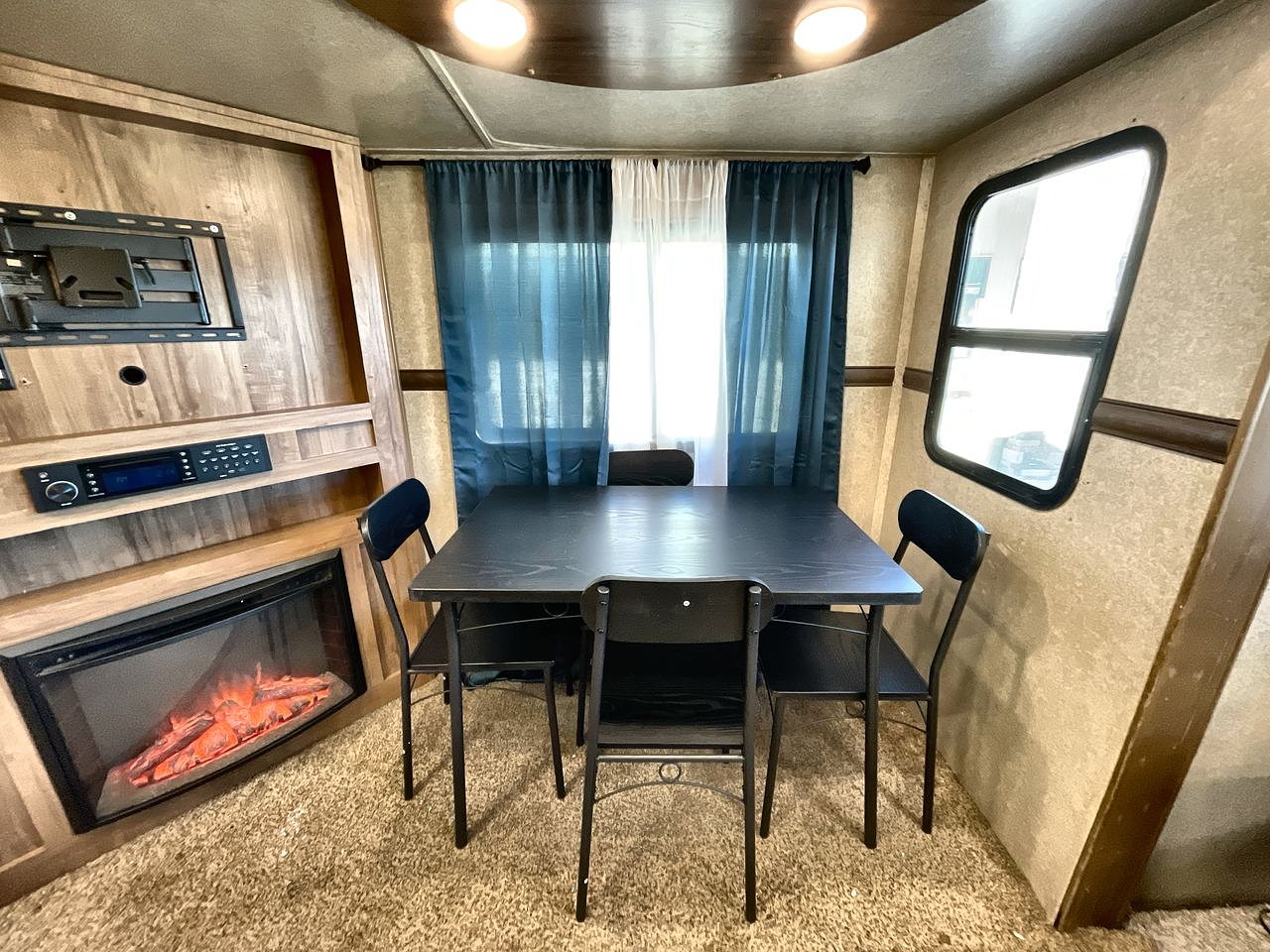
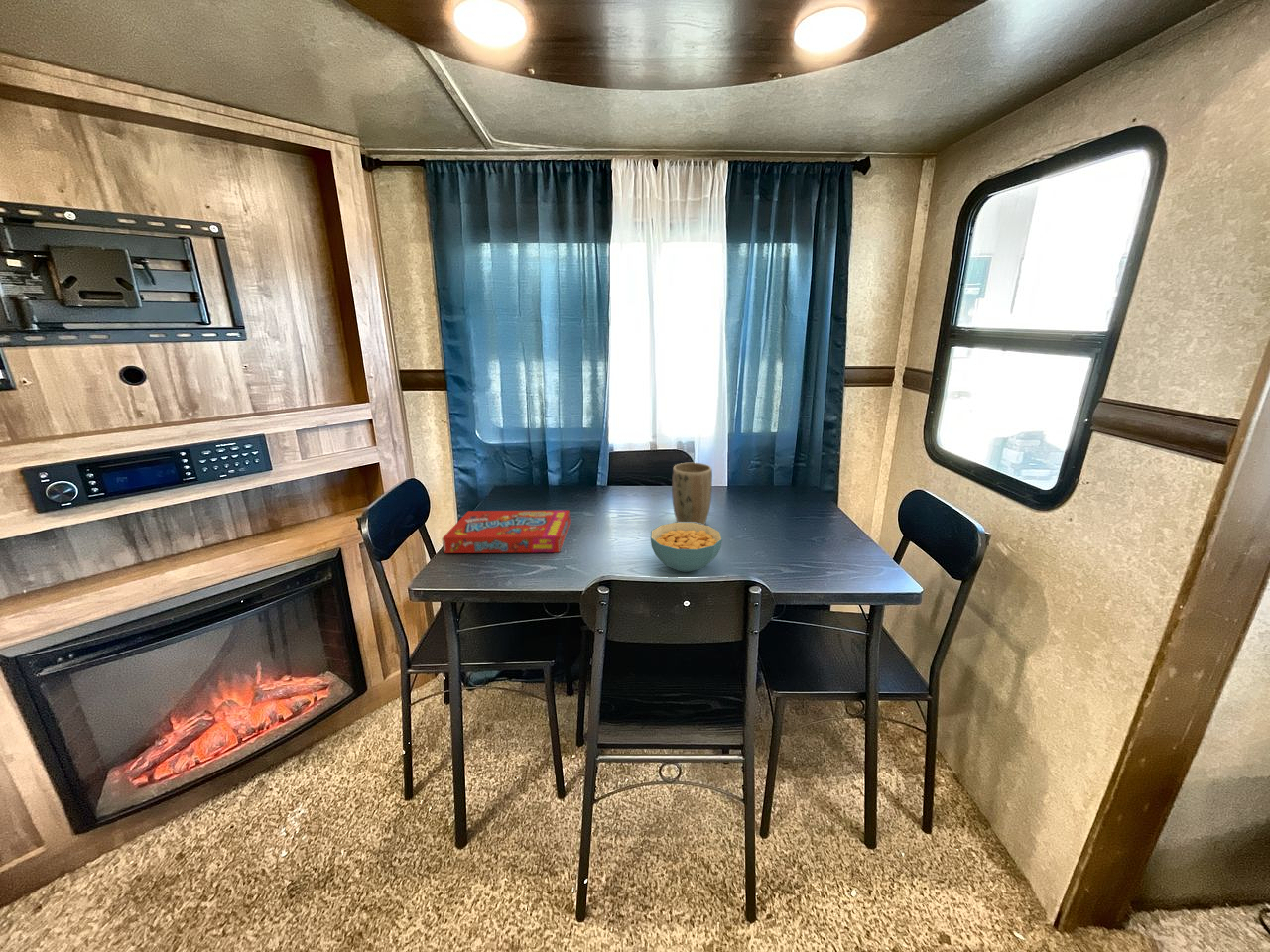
+ cereal bowl [650,522,723,573]
+ snack box [442,510,572,554]
+ plant pot [671,462,713,525]
